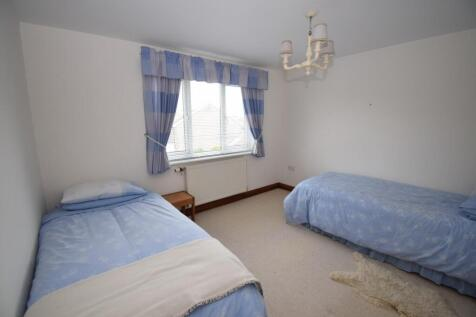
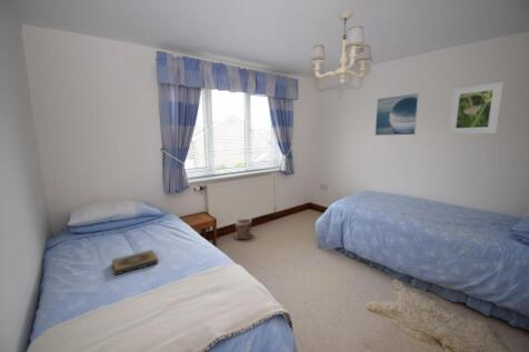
+ plant pot [233,218,253,240]
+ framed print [373,92,420,137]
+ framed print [447,81,505,135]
+ hardback book [111,249,159,276]
